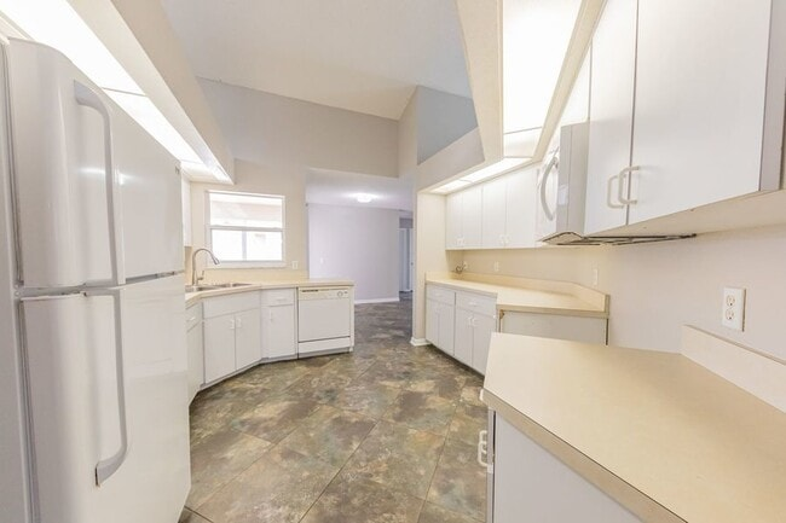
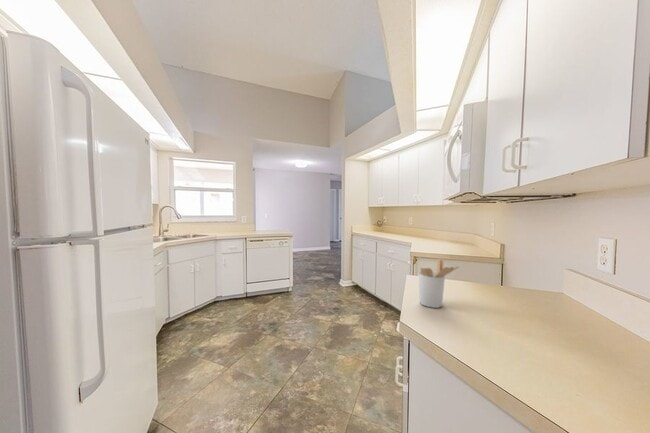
+ utensil holder [418,257,460,309]
